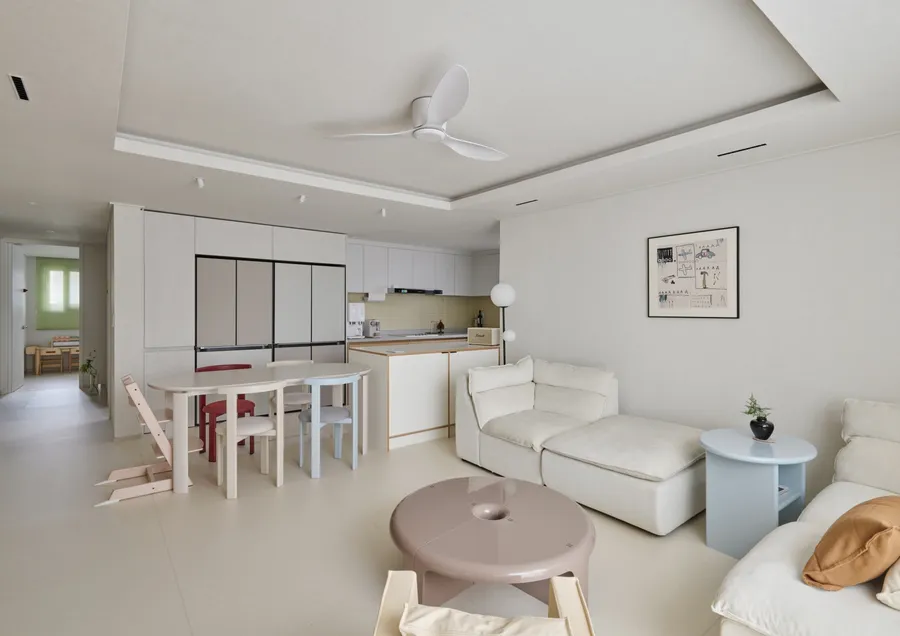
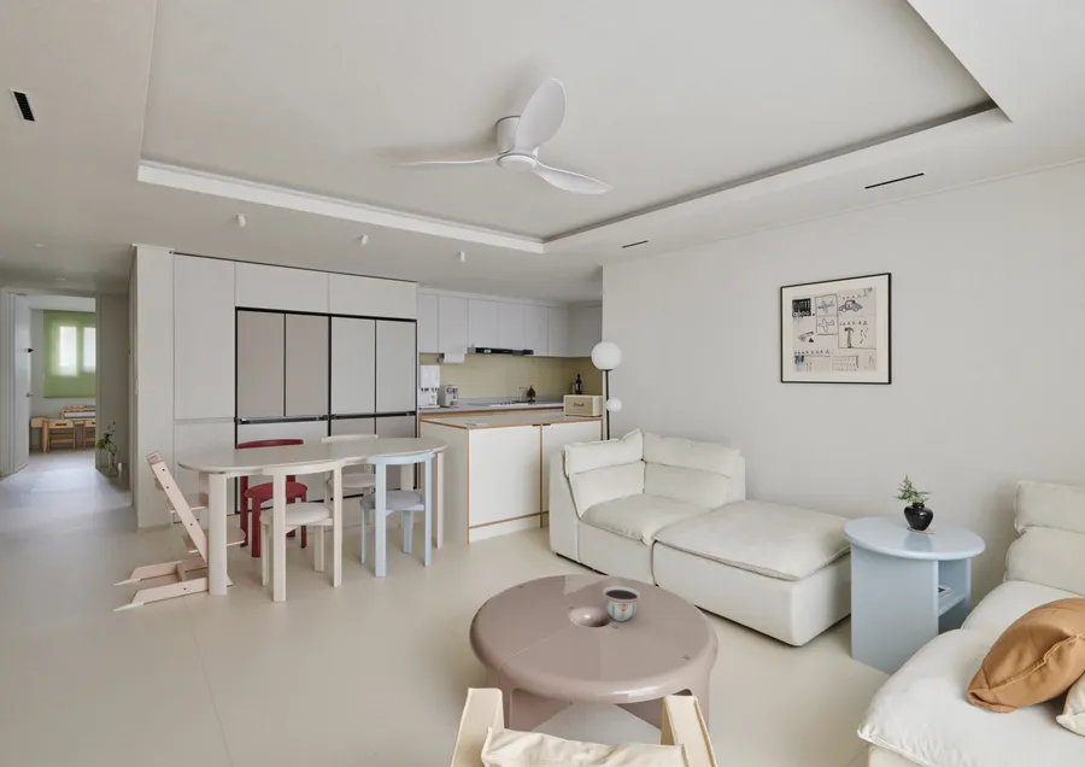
+ bowl [602,585,641,622]
